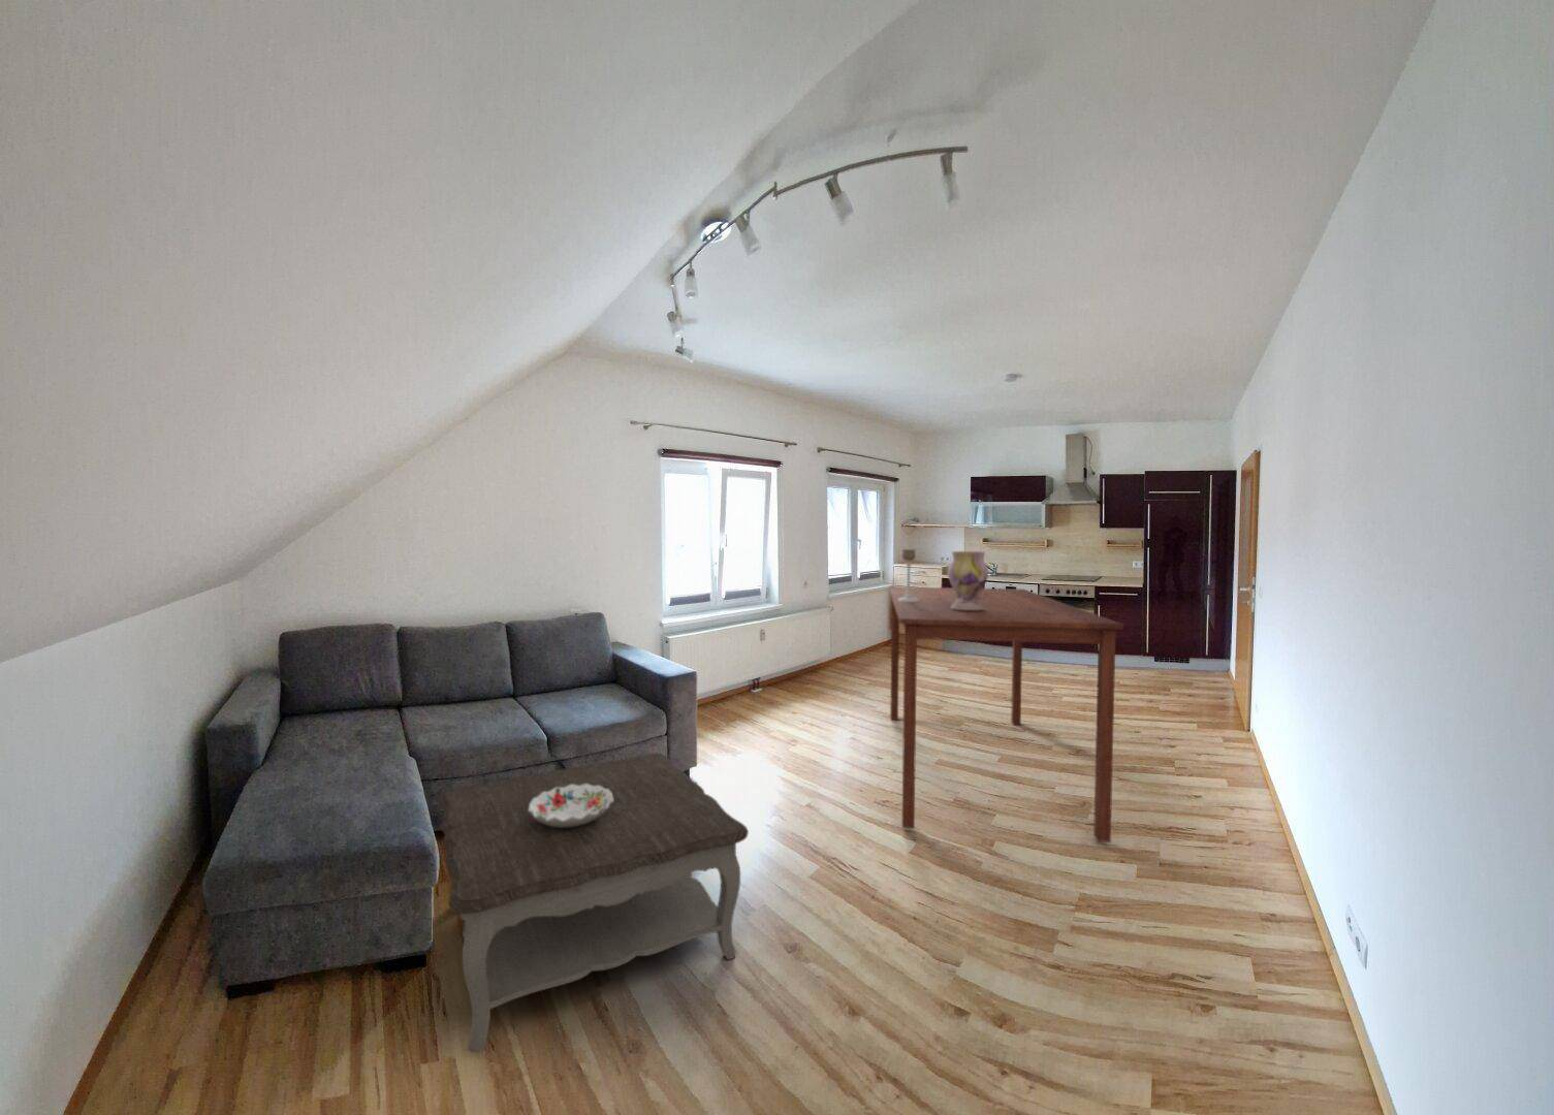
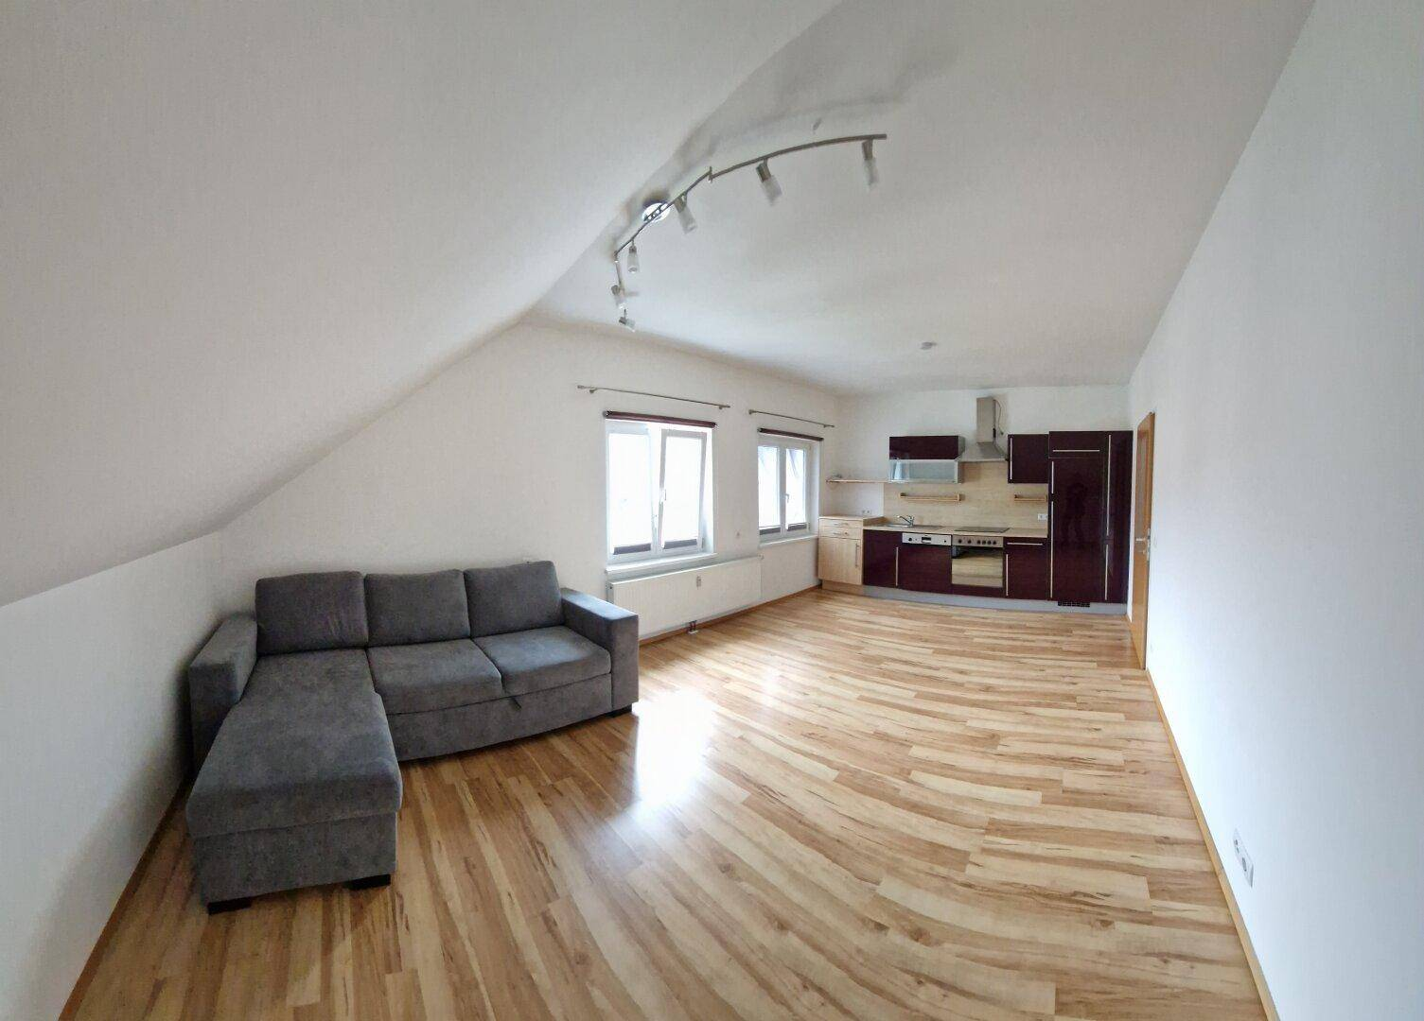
- dining table [887,586,1124,843]
- decorative bowl [528,783,613,827]
- candle holder [898,548,919,602]
- vase [946,550,989,611]
- coffee table [438,753,749,1053]
